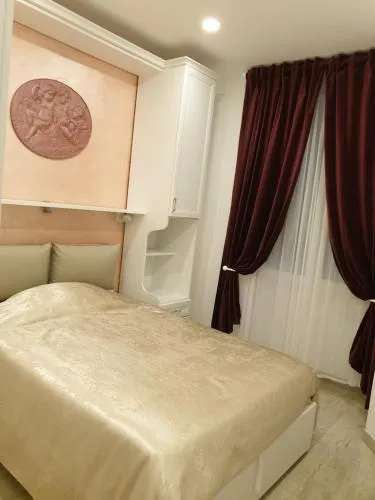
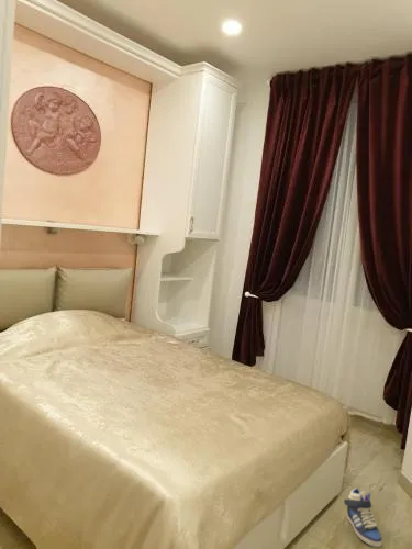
+ sneaker [343,486,383,548]
